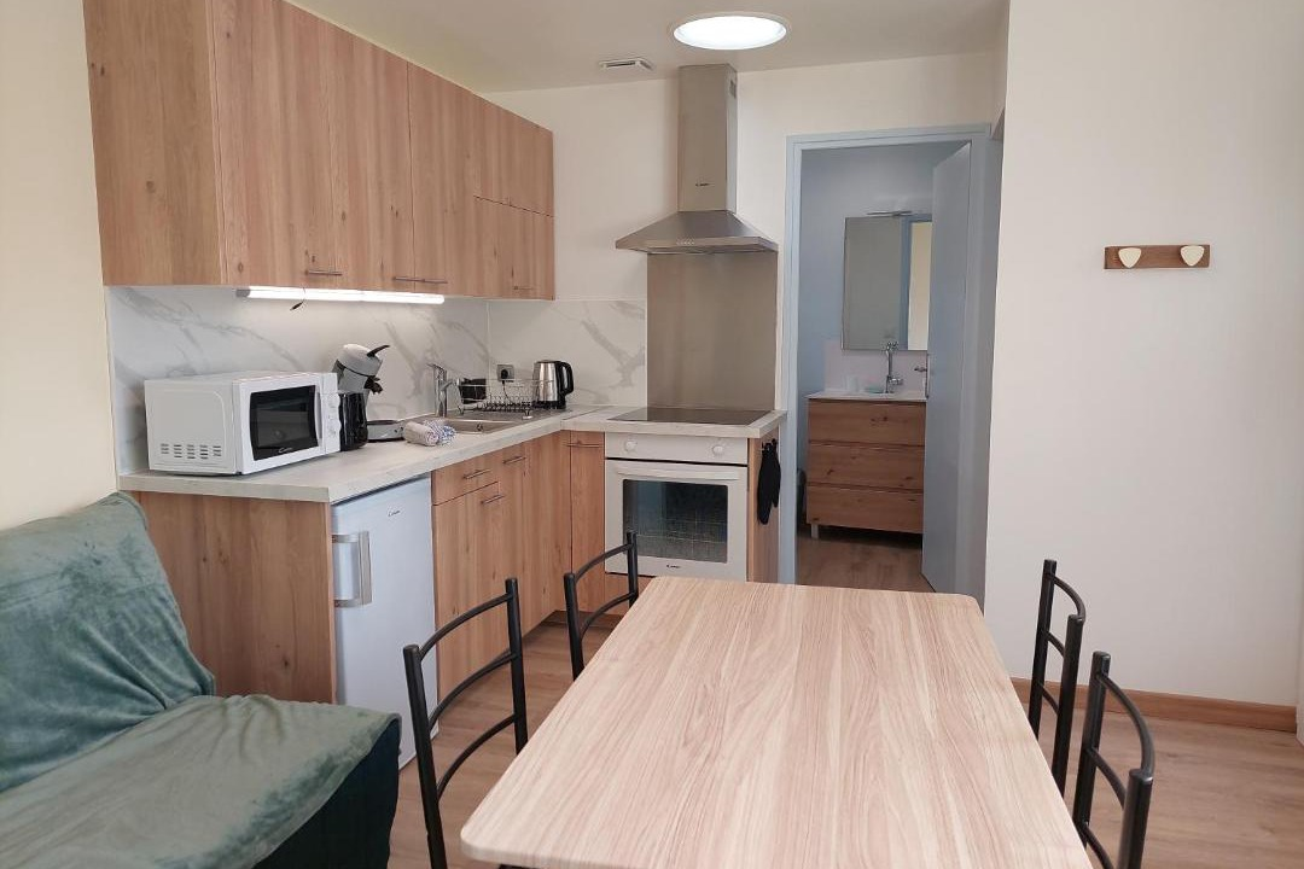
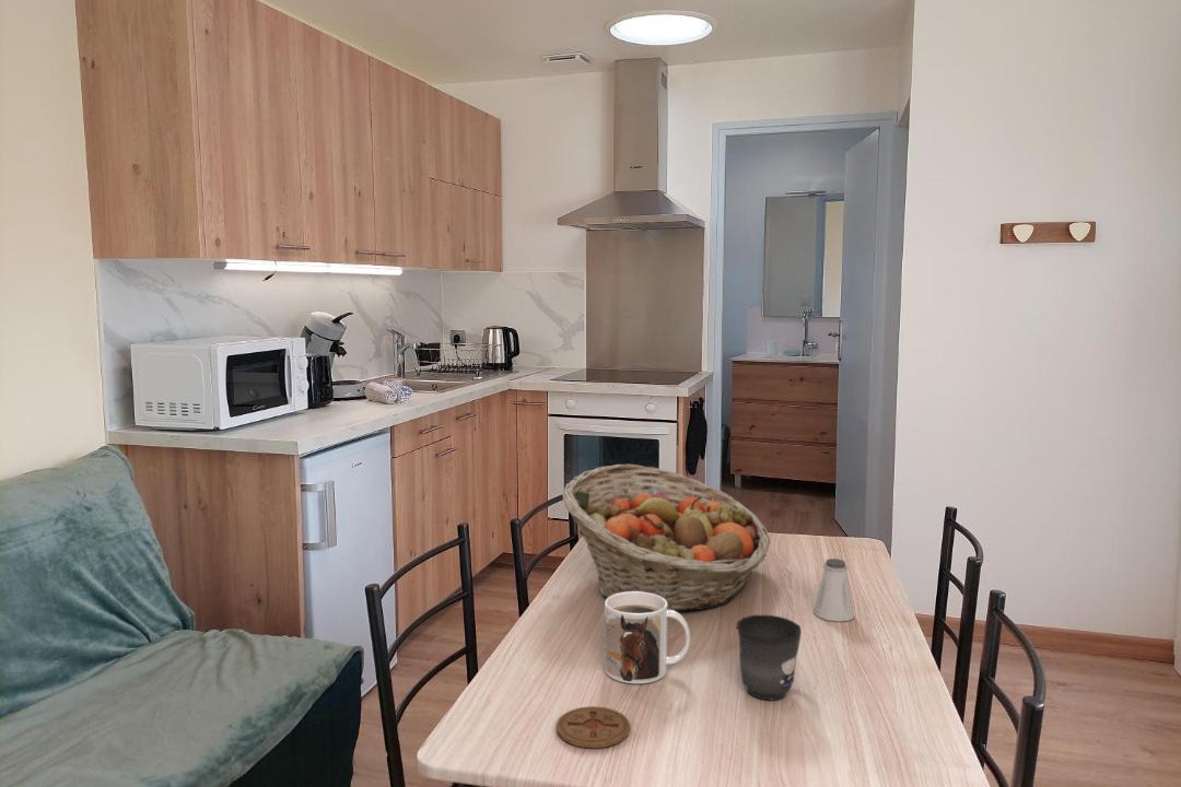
+ mug [735,613,803,702]
+ fruit basket [561,463,771,612]
+ saltshaker [812,557,855,623]
+ coaster [556,705,631,749]
+ mug [604,591,691,684]
